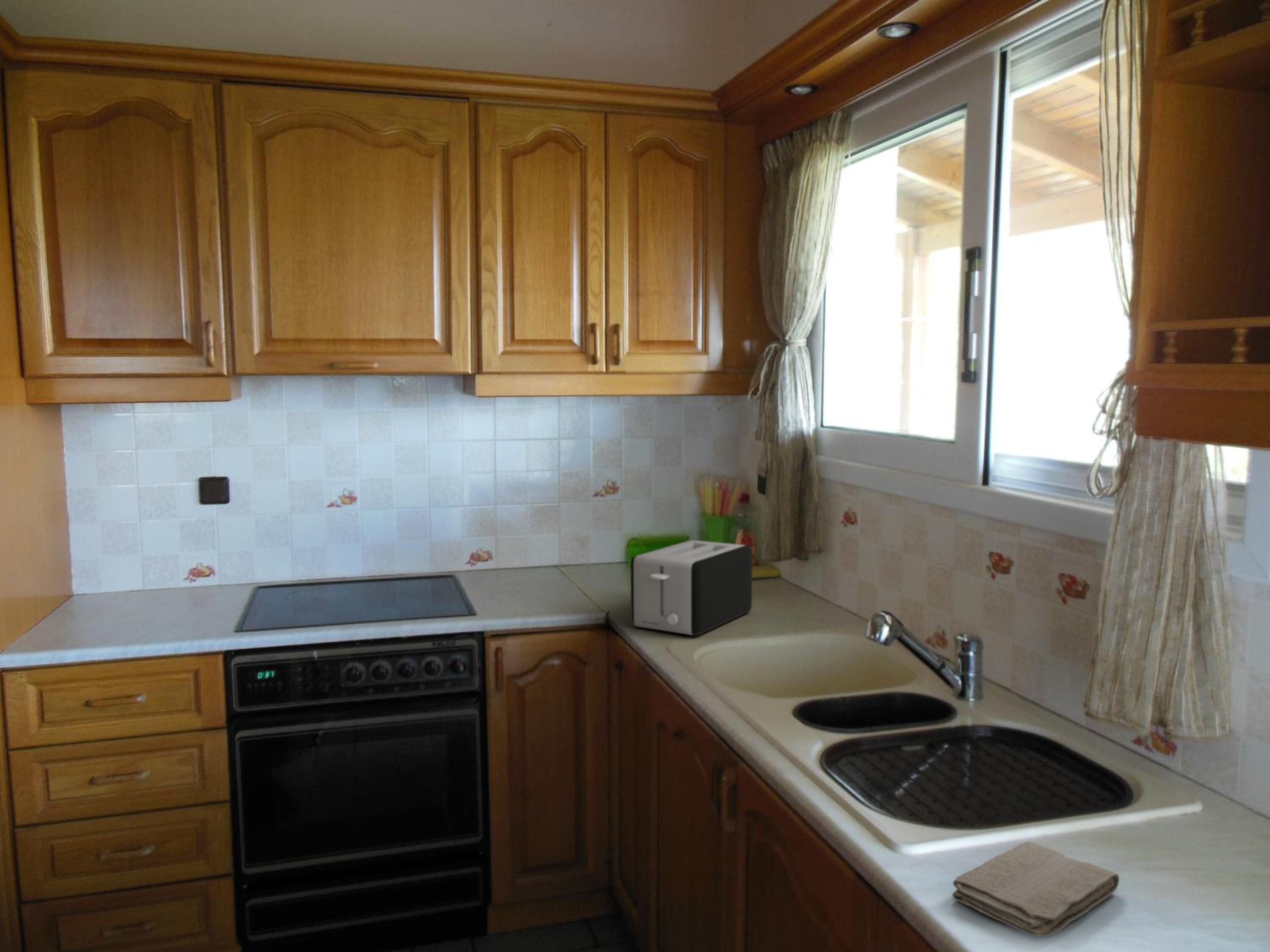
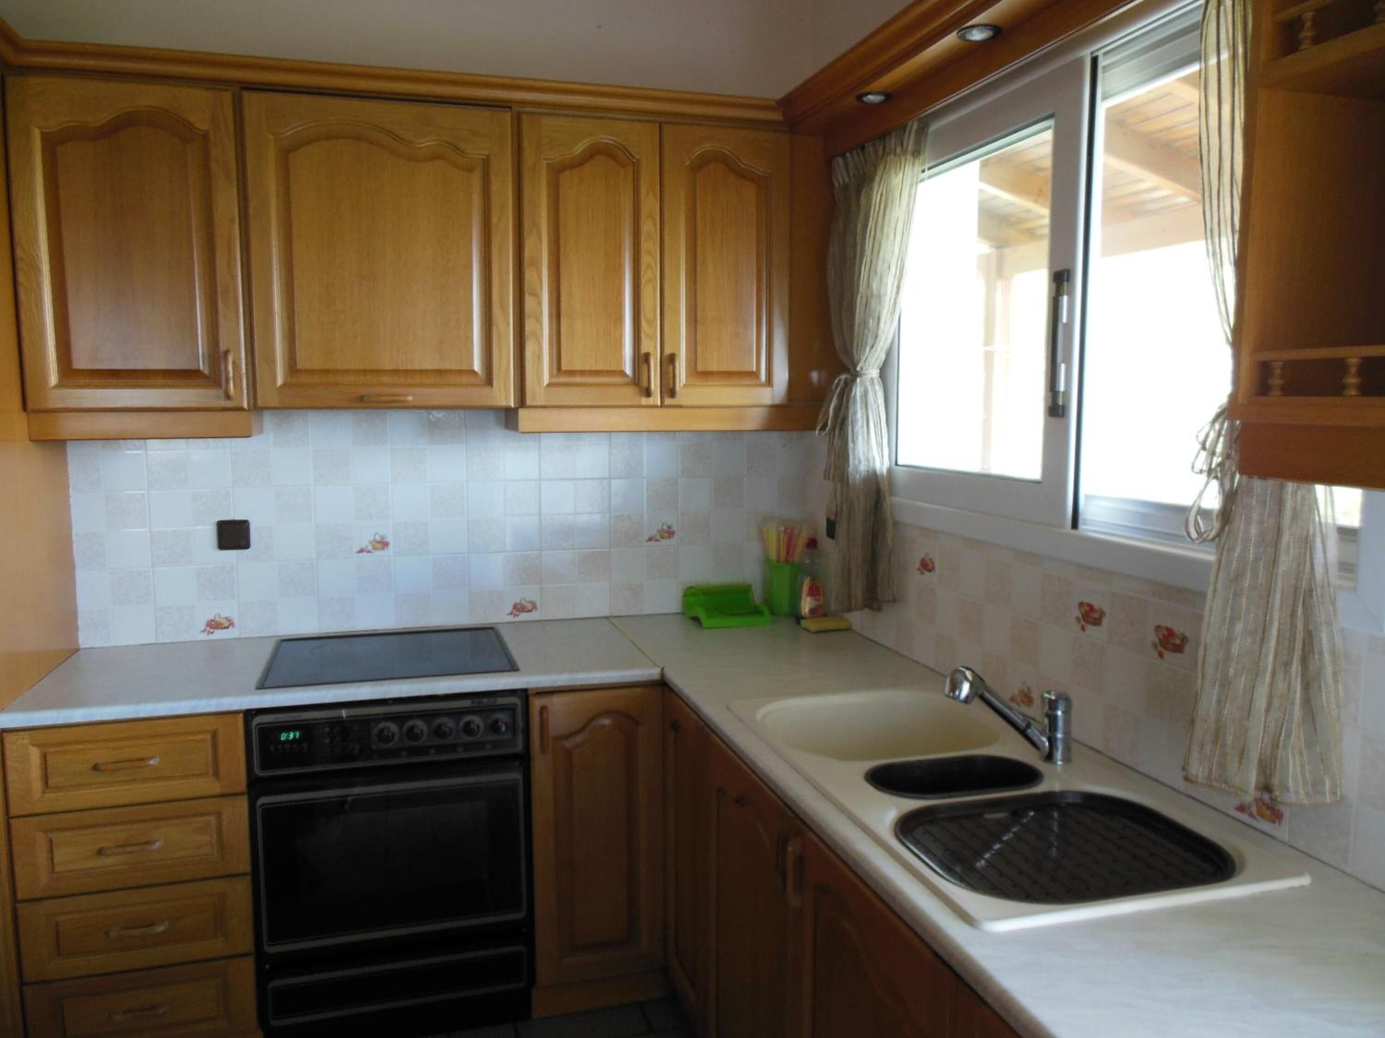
- washcloth [952,841,1120,938]
- toaster [630,539,753,636]
